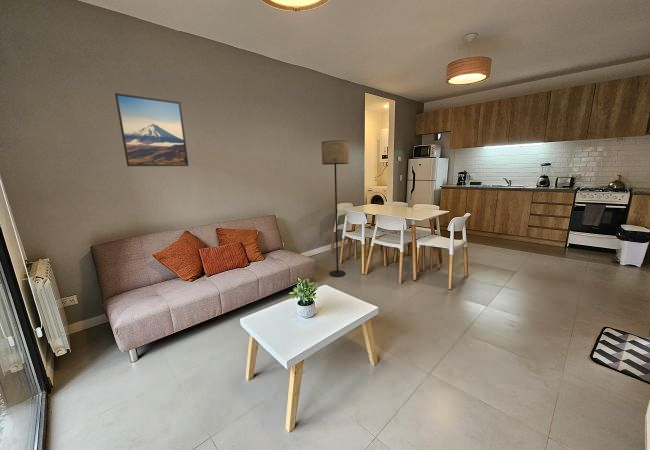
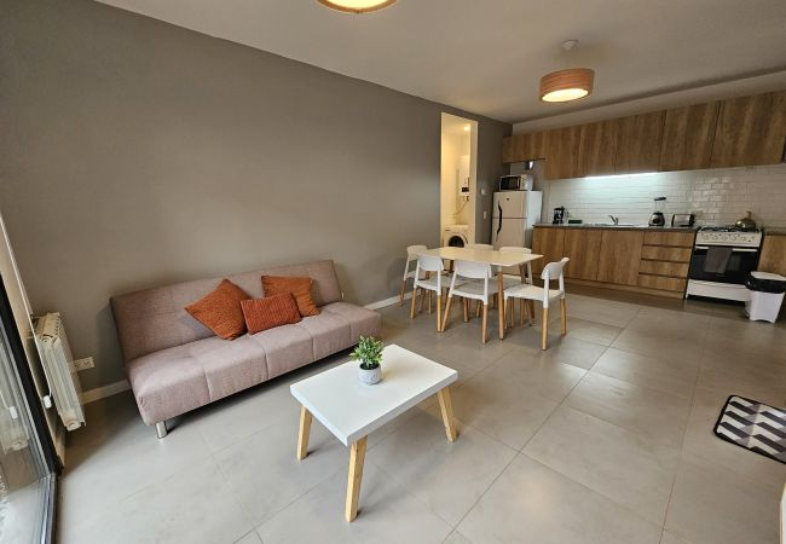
- floor lamp [321,140,350,278]
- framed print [114,92,190,167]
